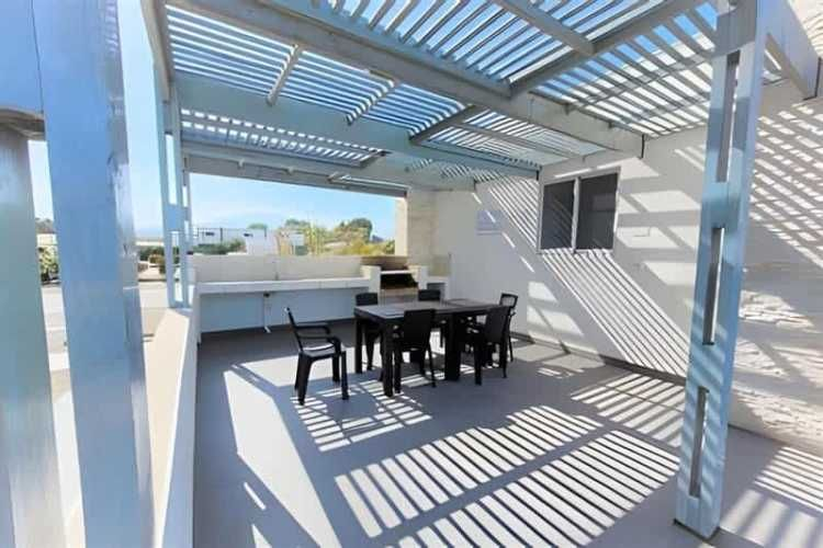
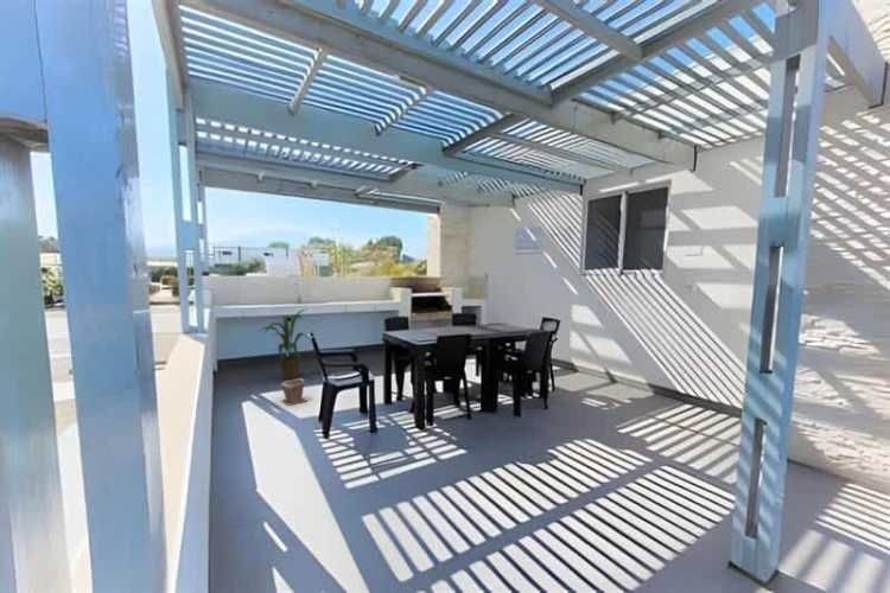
+ plant pot [280,377,309,407]
+ house plant [258,308,311,381]
